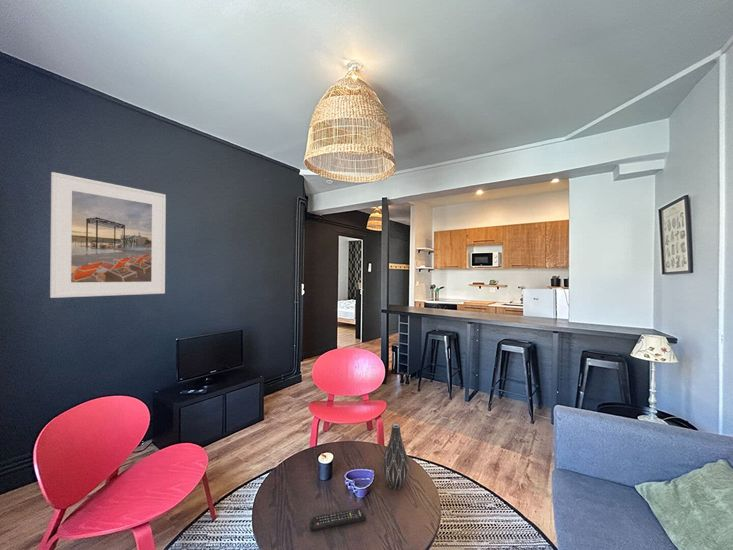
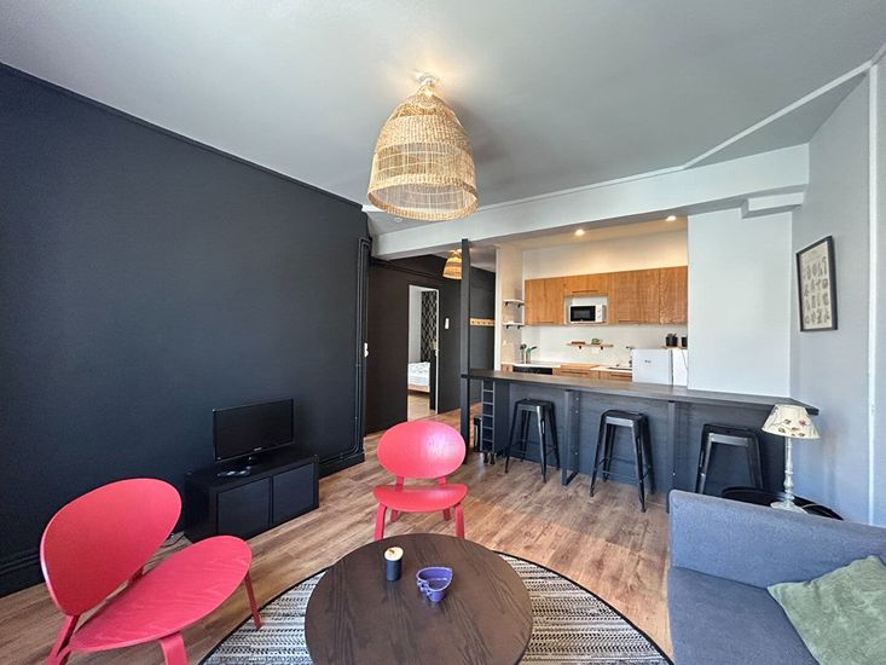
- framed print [49,171,167,299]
- vase [381,423,410,490]
- remote control [309,507,367,532]
